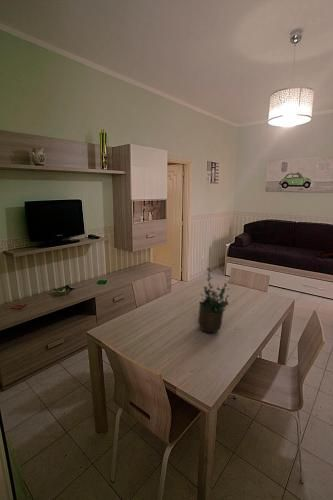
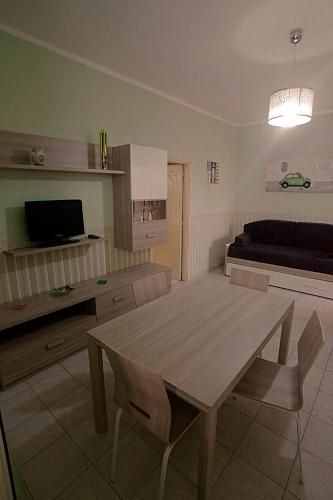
- potted plant [197,267,231,334]
